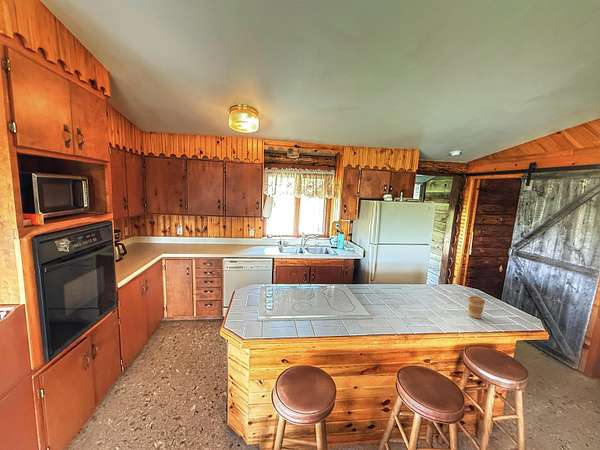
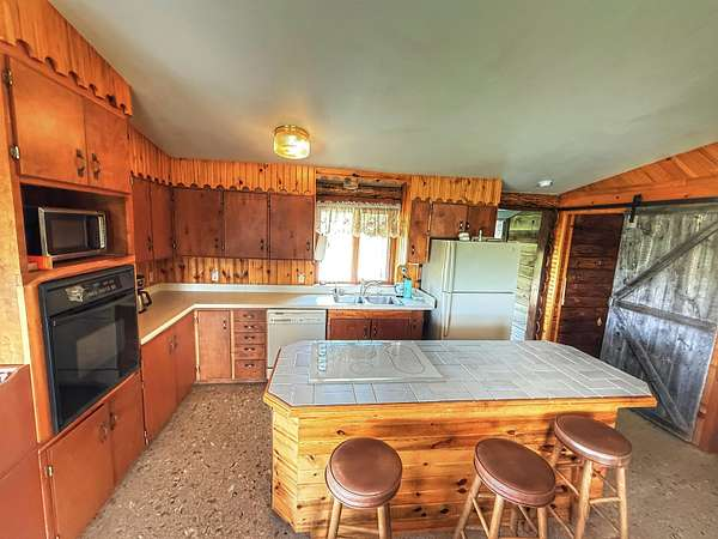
- coffee cup [467,295,486,319]
